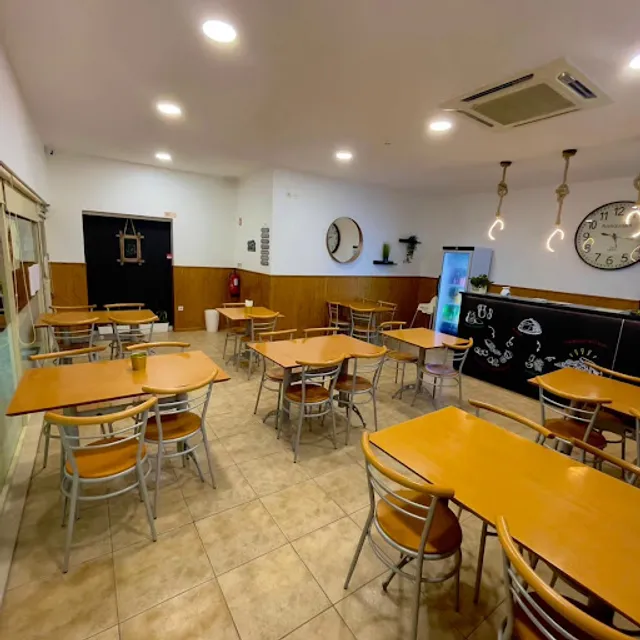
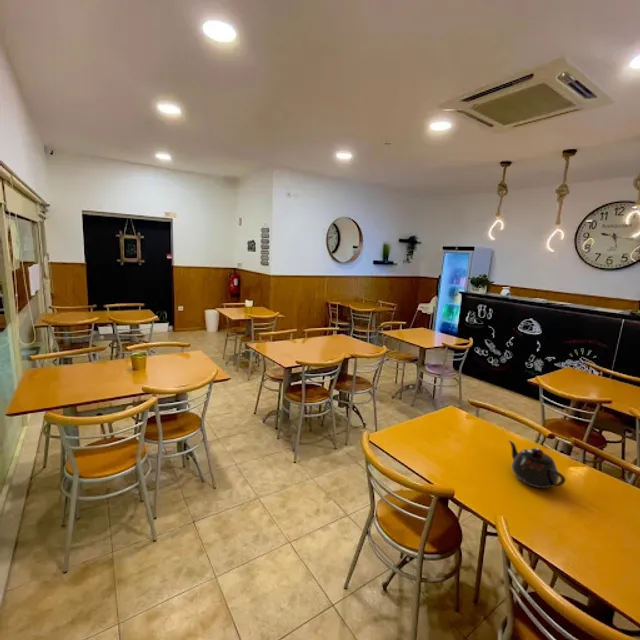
+ teapot [507,439,567,489]
